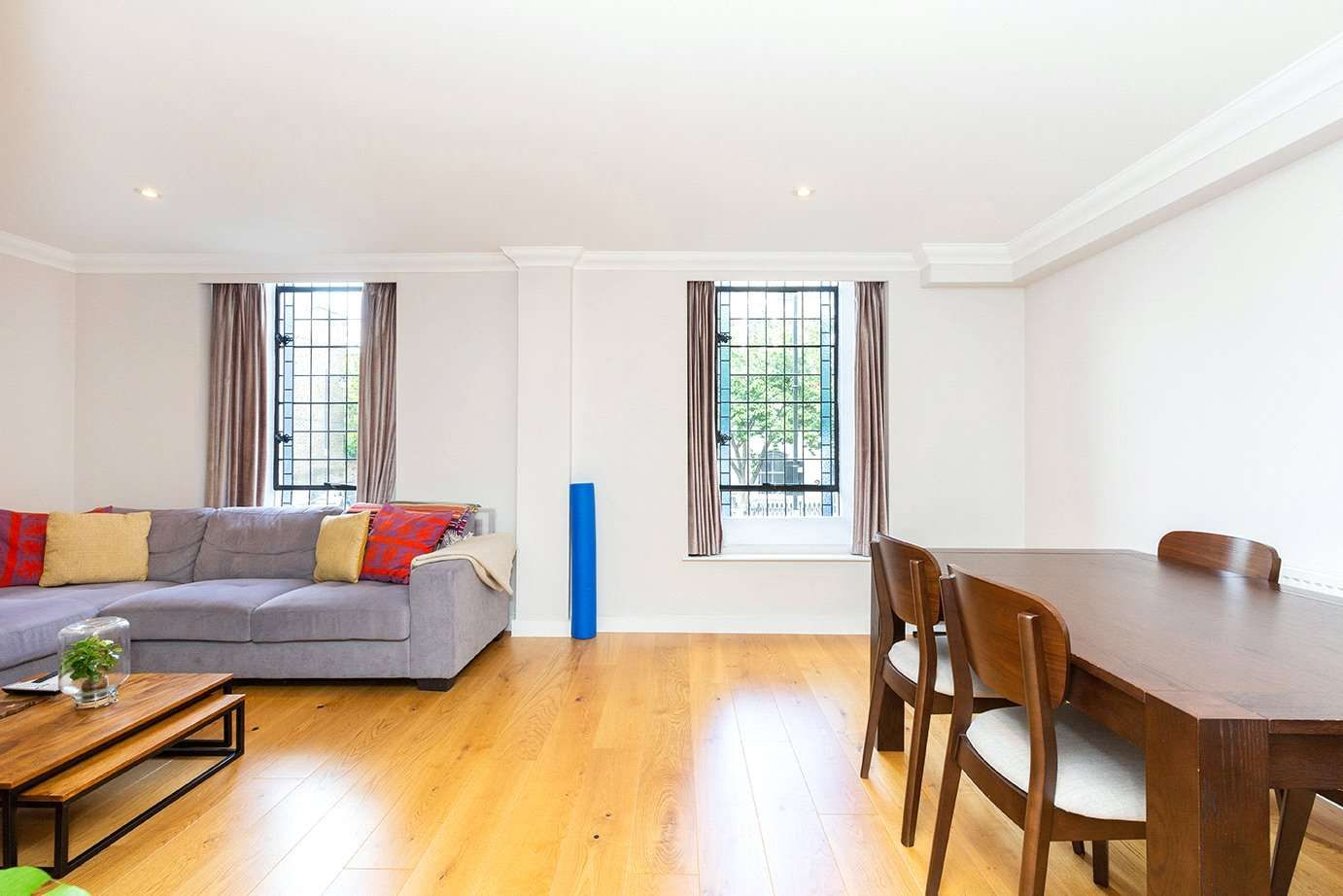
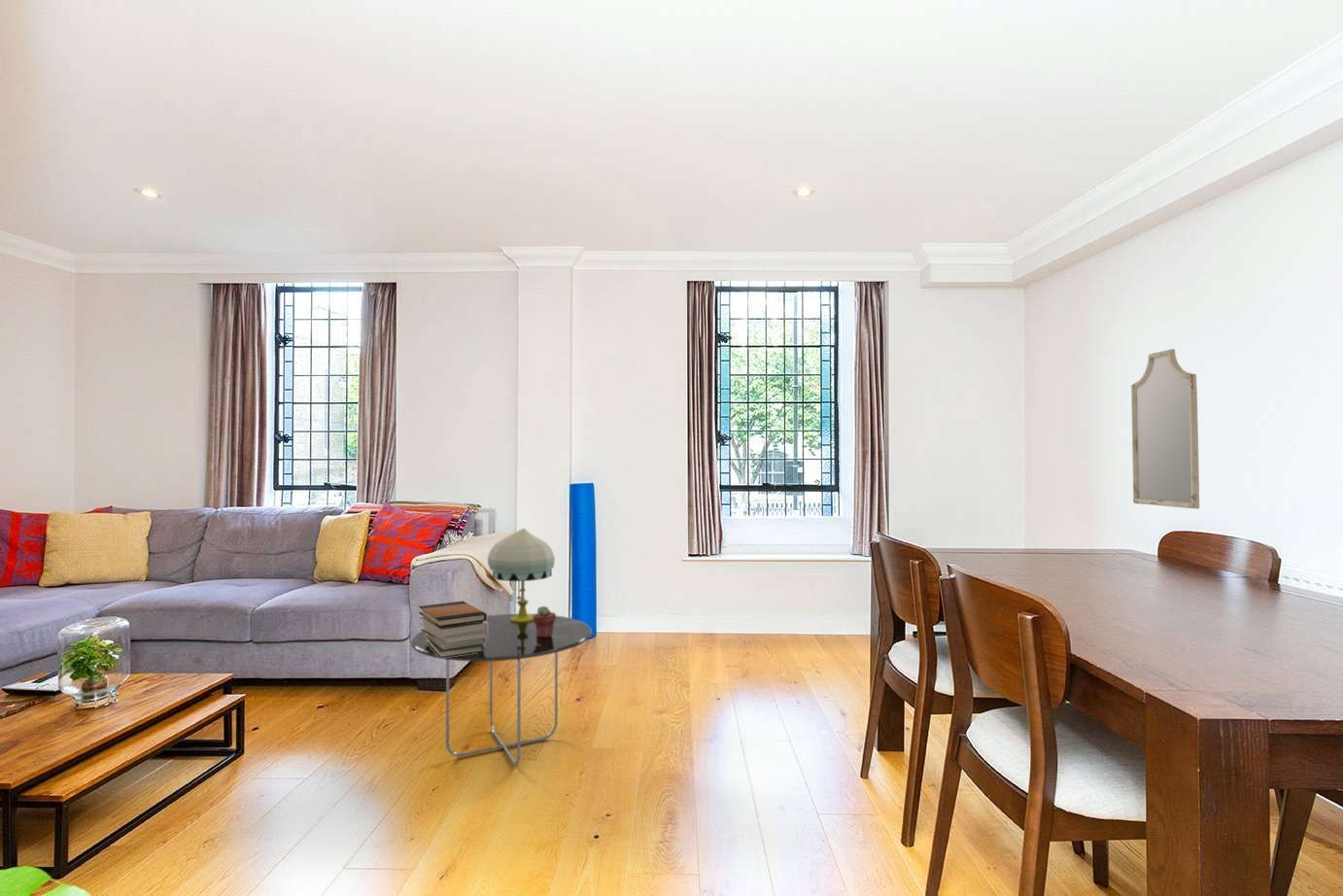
+ table lamp [487,527,556,622]
+ potted succulent [533,605,557,638]
+ home mirror [1130,348,1200,510]
+ side table [410,613,593,766]
+ book stack [418,600,488,659]
